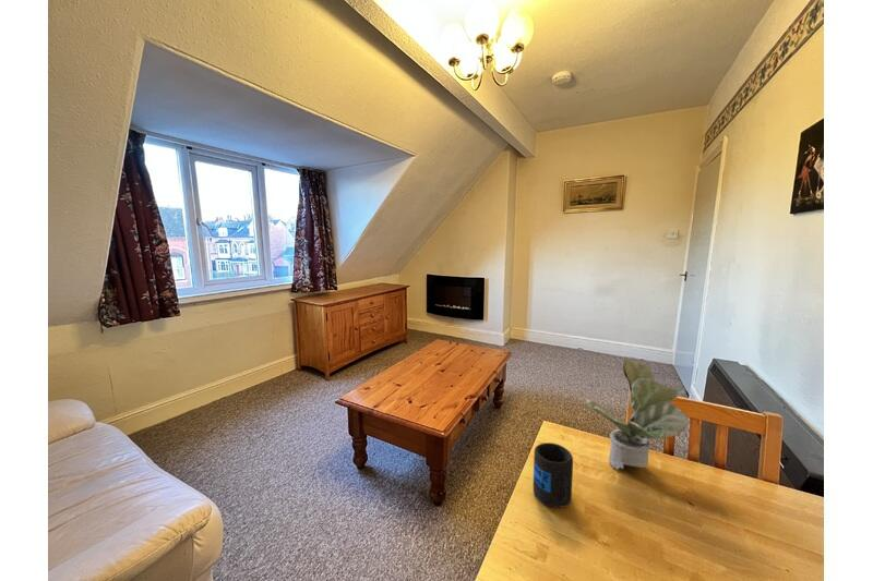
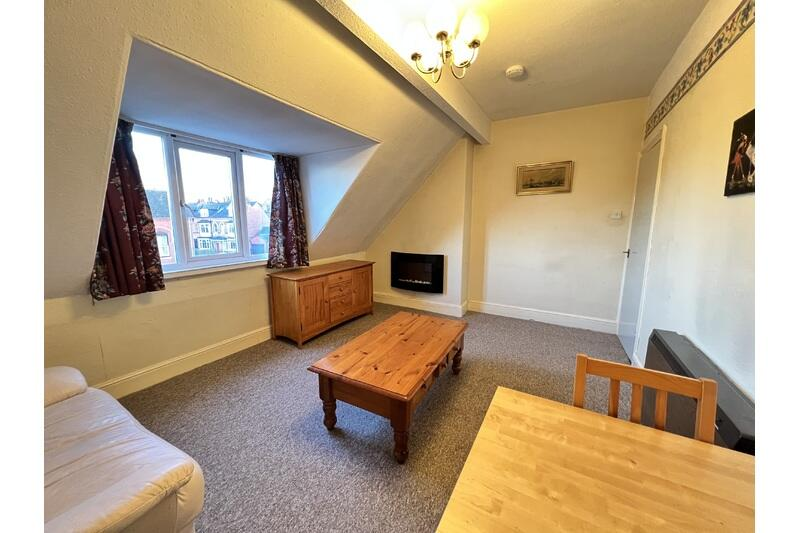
- mug [533,441,574,509]
- potted plant [585,358,689,471]
